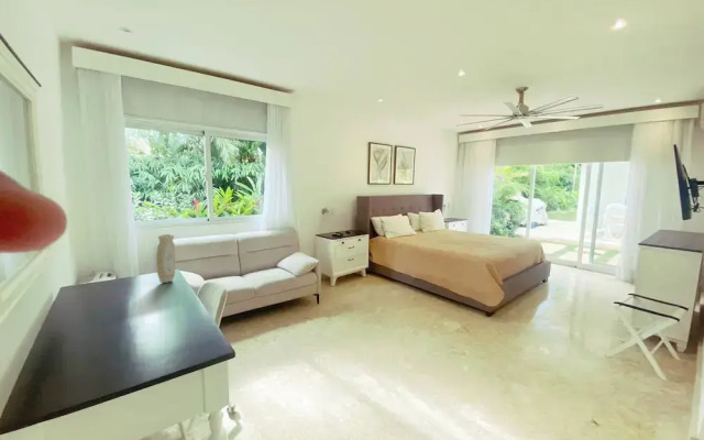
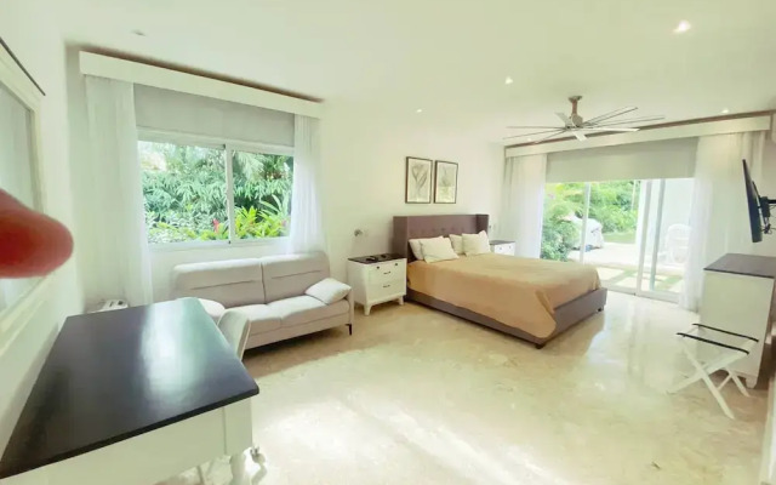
- vase [155,233,176,284]
